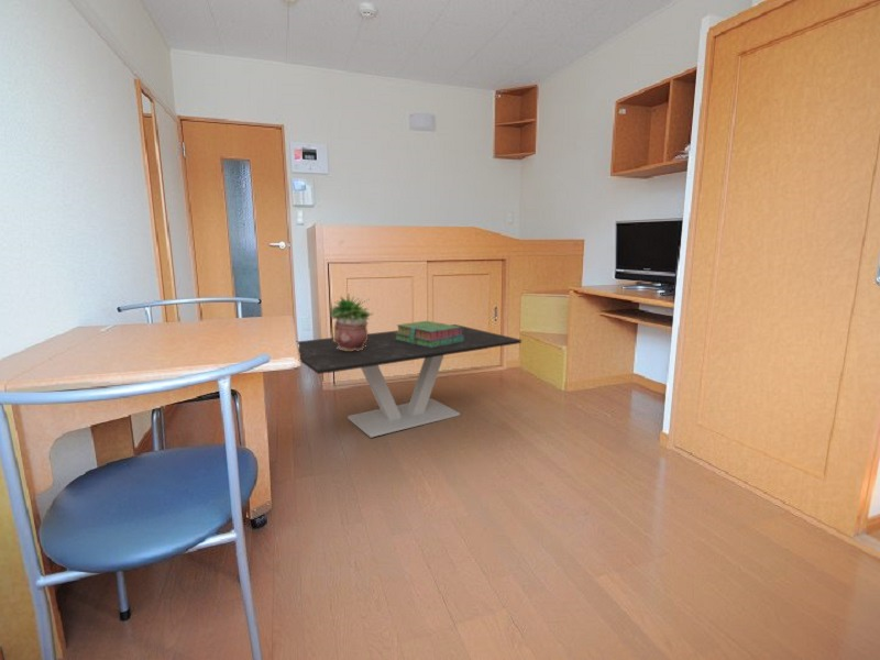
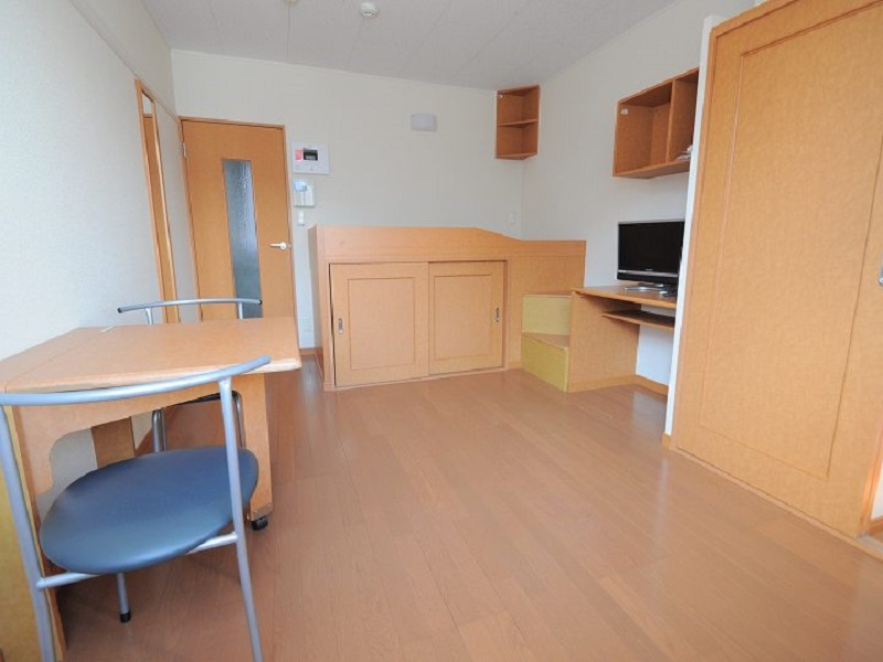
- stack of books [395,320,464,348]
- coffee table [297,323,522,439]
- potted plant [328,292,375,351]
